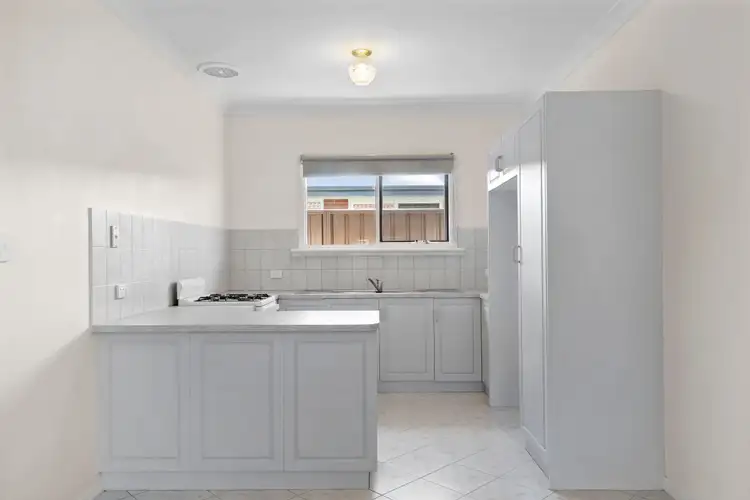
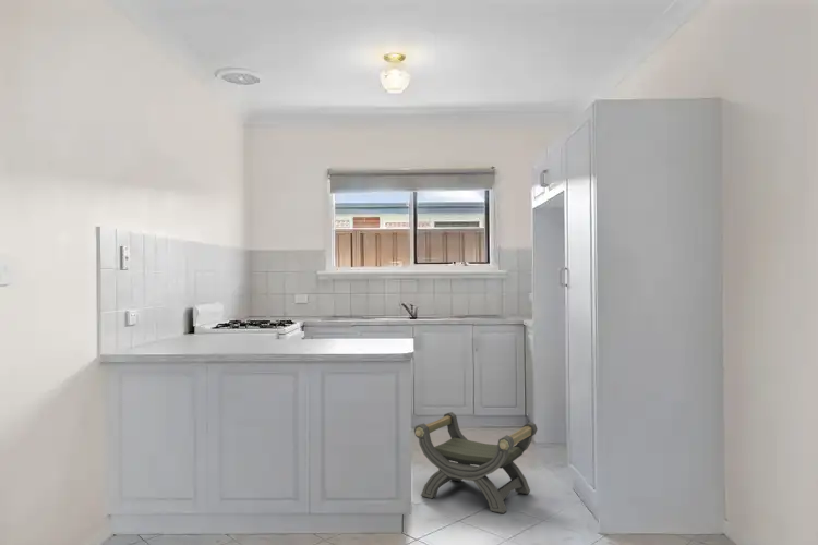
+ stool [413,411,538,514]
